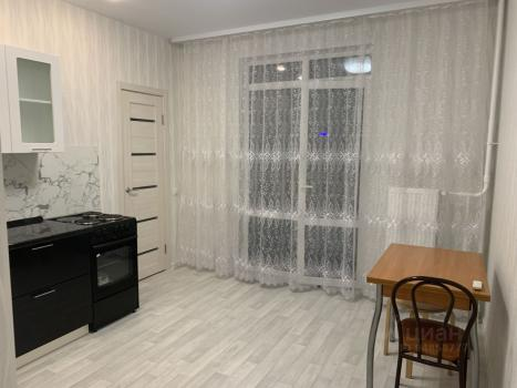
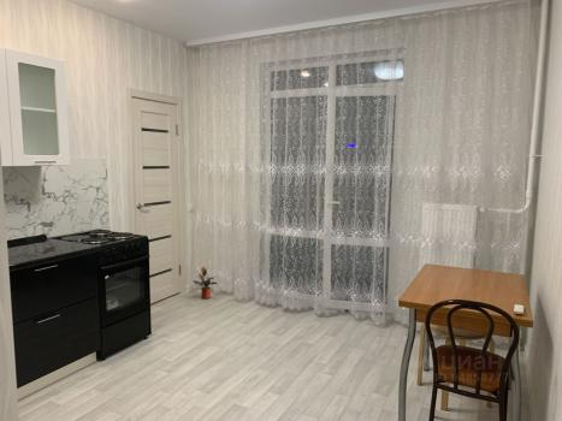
+ potted plant [193,266,218,300]
